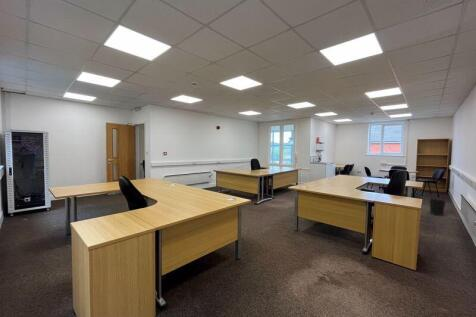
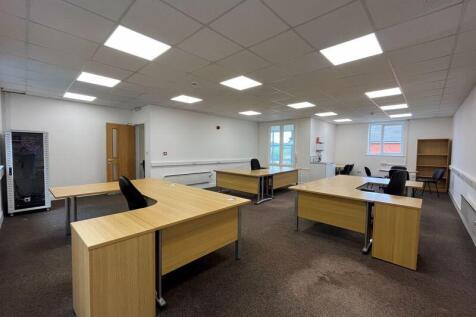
- wastebasket [428,198,447,217]
